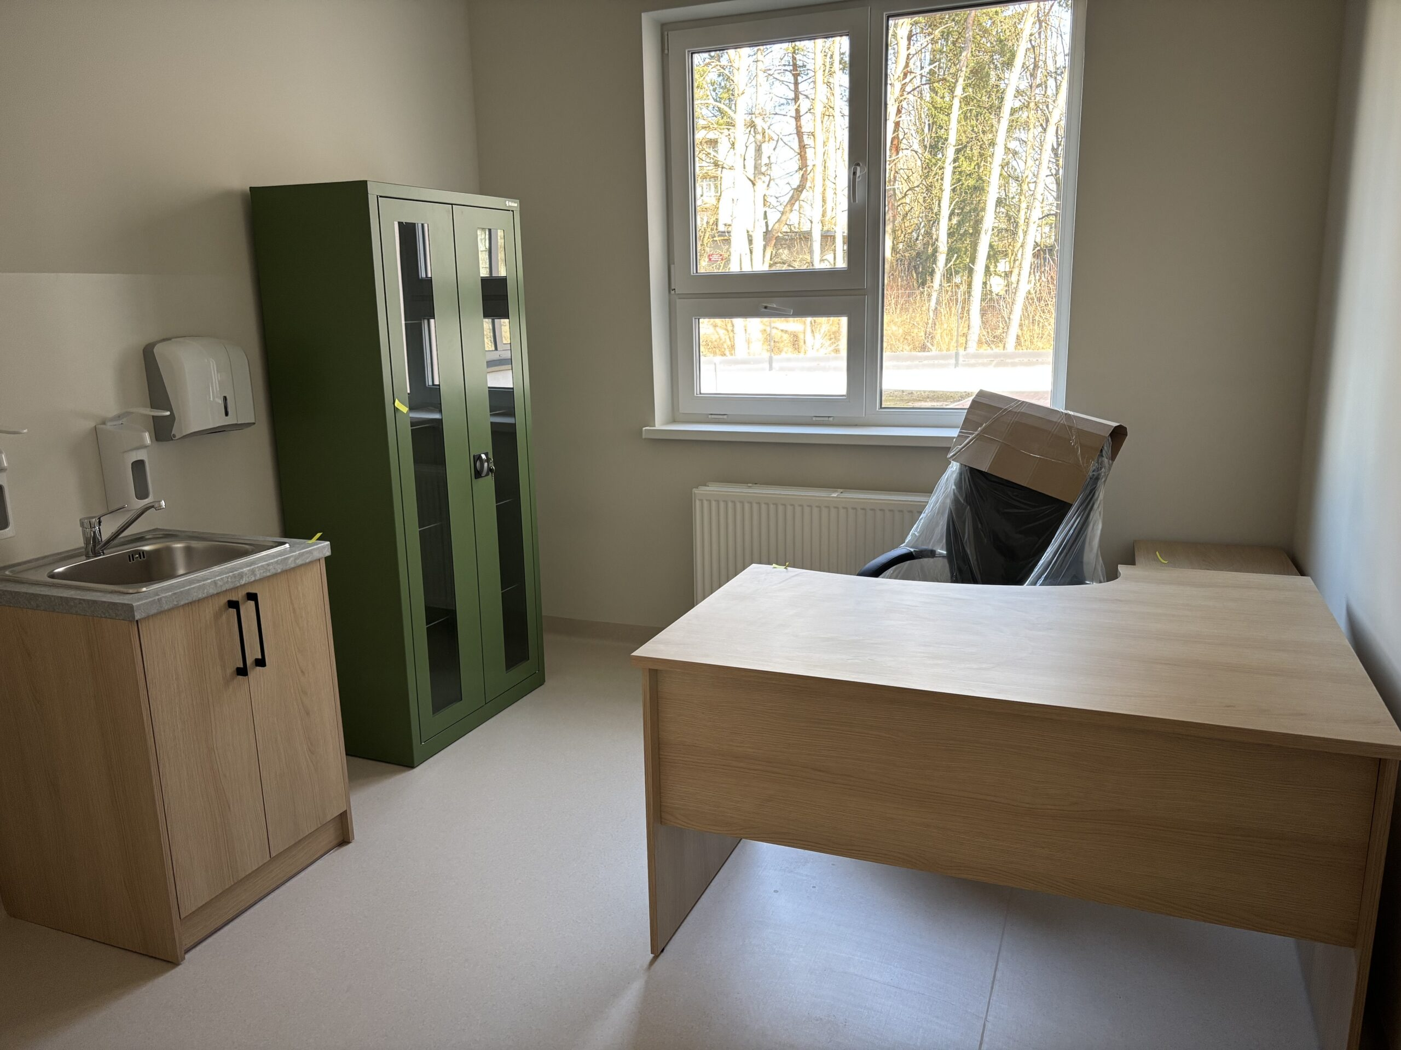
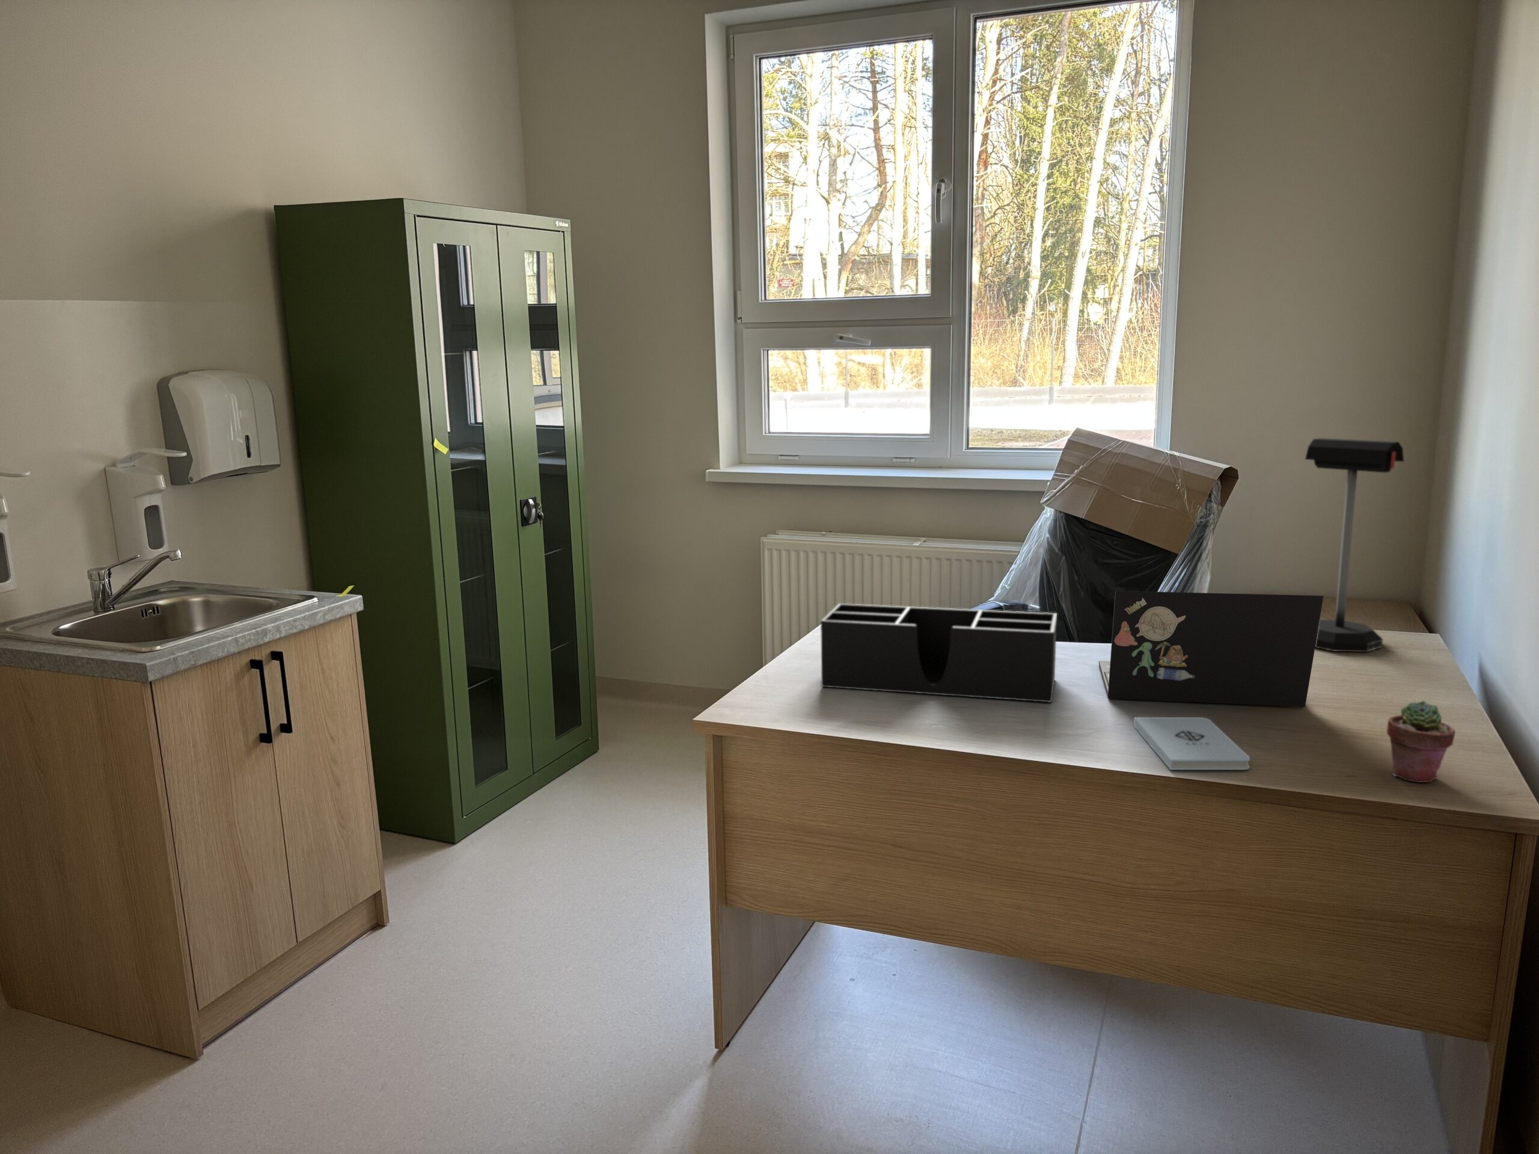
+ notepad [1133,716,1251,771]
+ potted succulent [1386,701,1457,783]
+ desk organizer [820,602,1058,703]
+ mailbox [1305,438,1404,652]
+ laptop [1098,590,1325,708]
